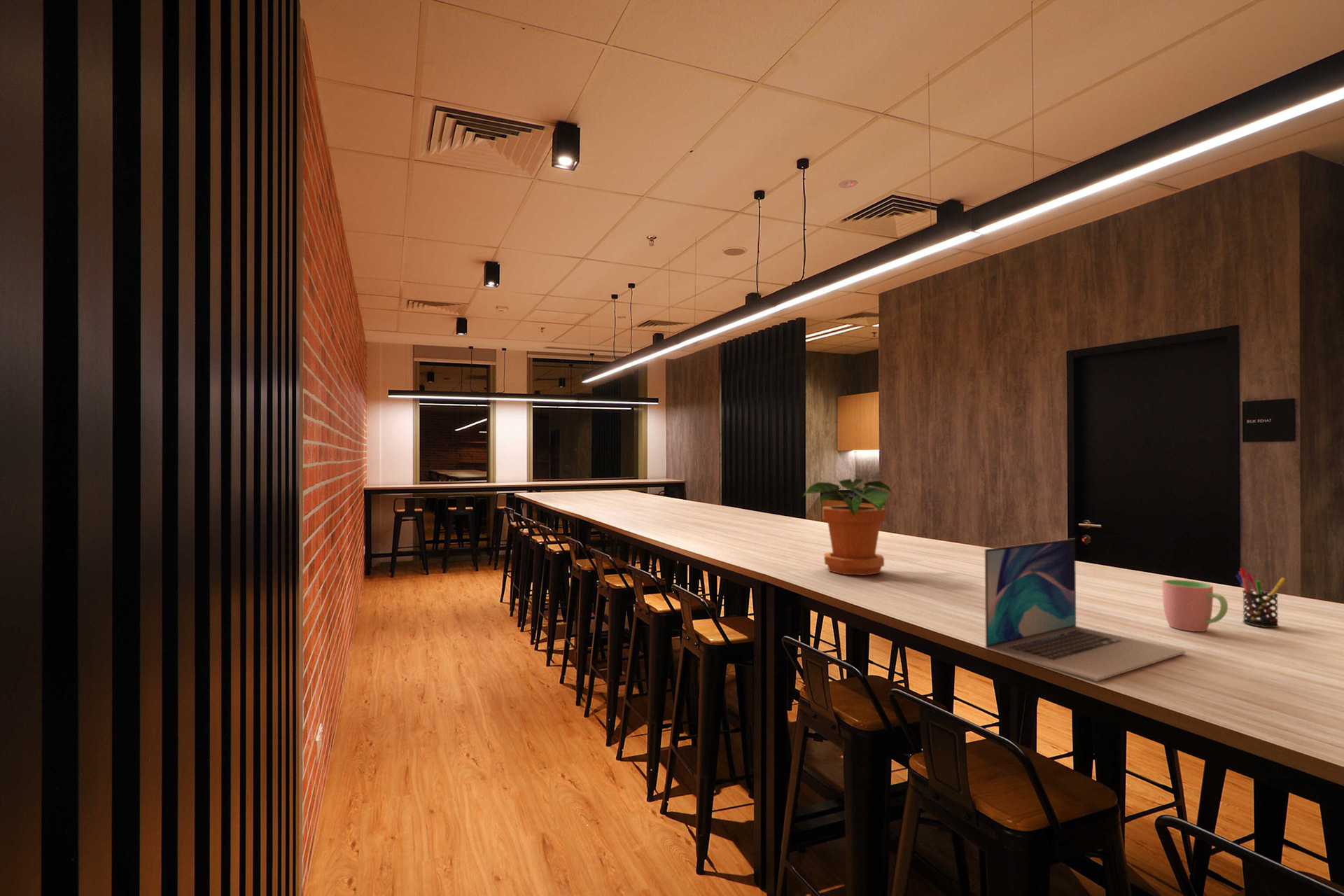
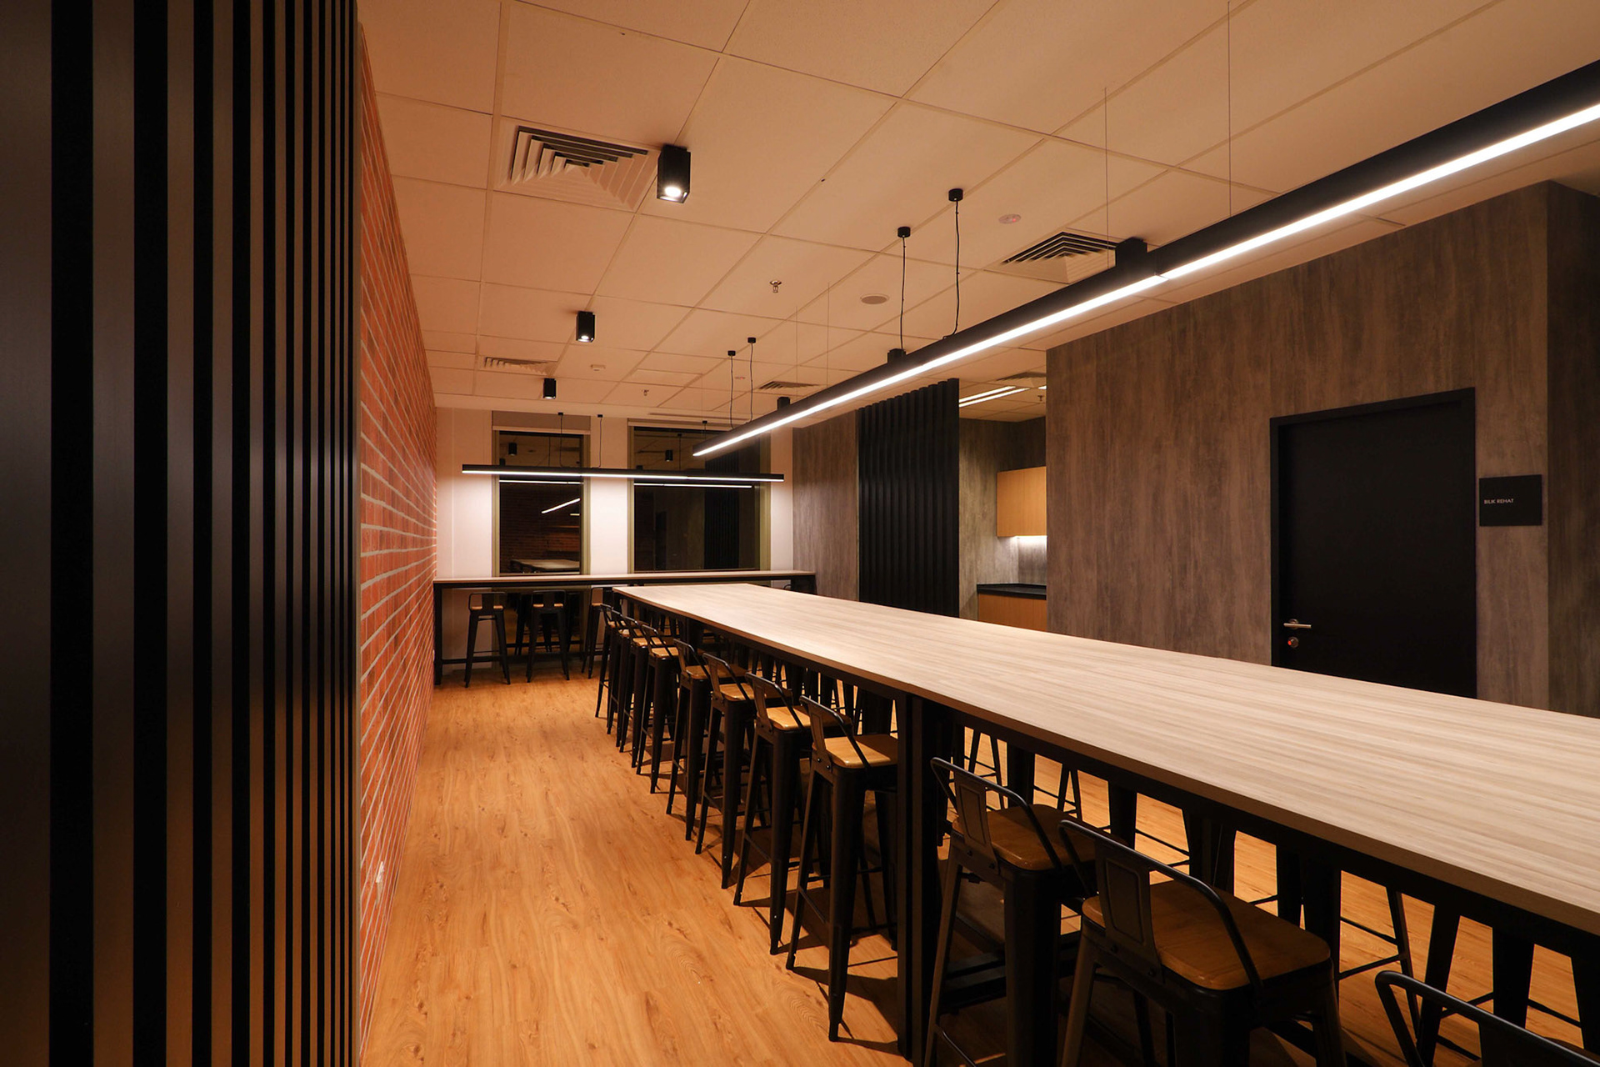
- potted plant [802,478,893,576]
- cup [1161,579,1229,632]
- laptop [984,538,1187,682]
- pen holder [1235,567,1287,628]
